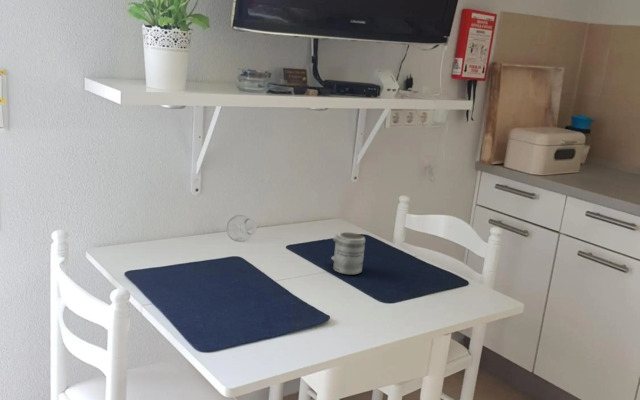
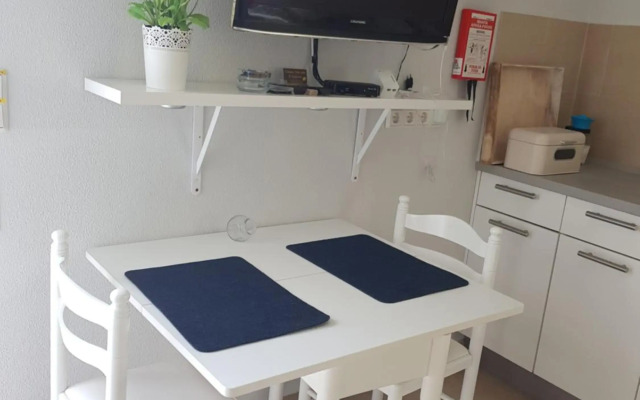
- mug [330,231,366,275]
